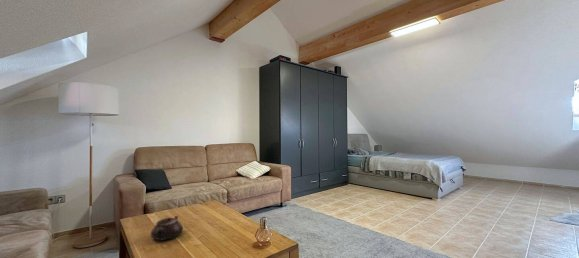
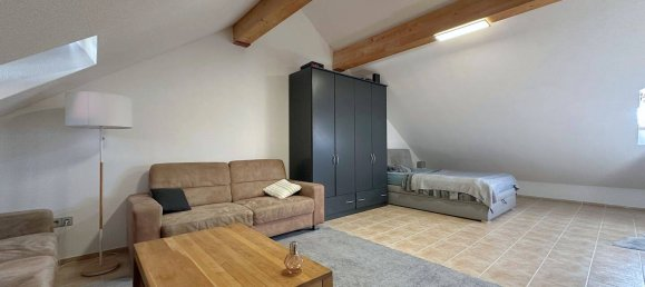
- teapot [150,215,184,242]
